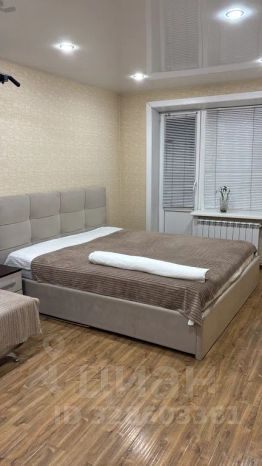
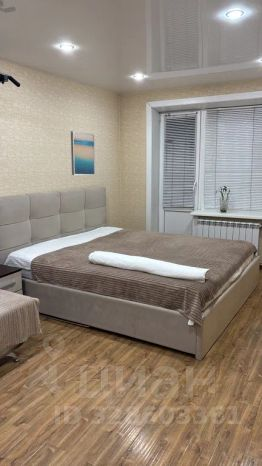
+ wall art [70,130,96,176]
